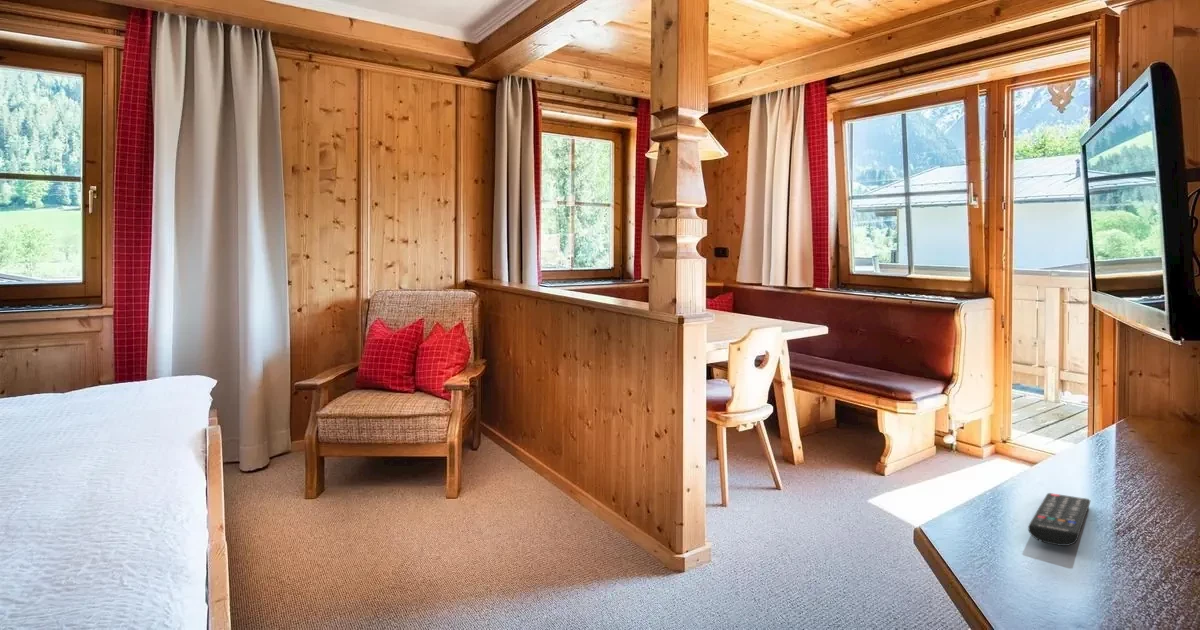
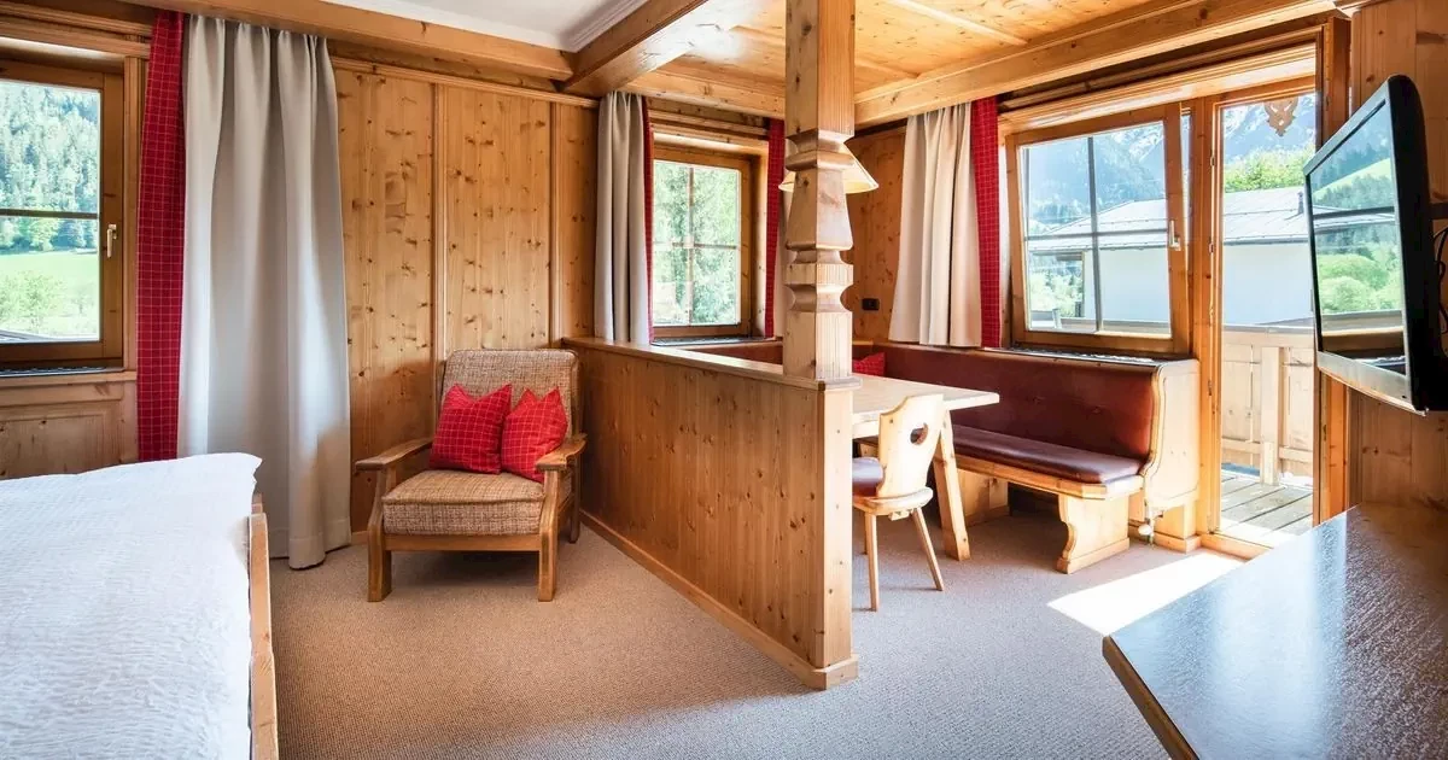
- remote control [1027,492,1091,547]
